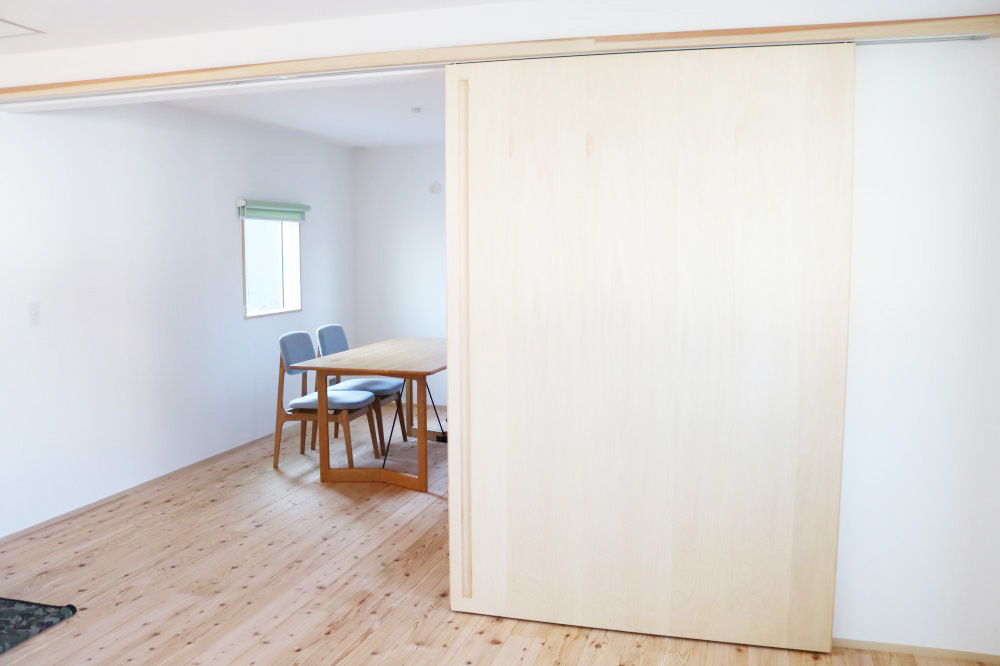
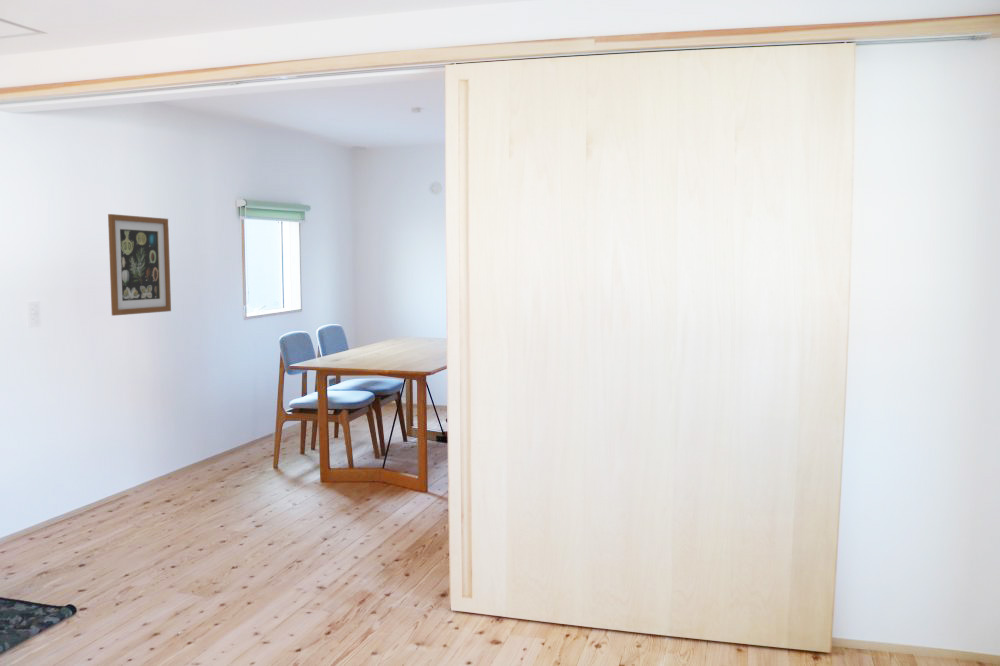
+ wall art [107,213,172,317]
